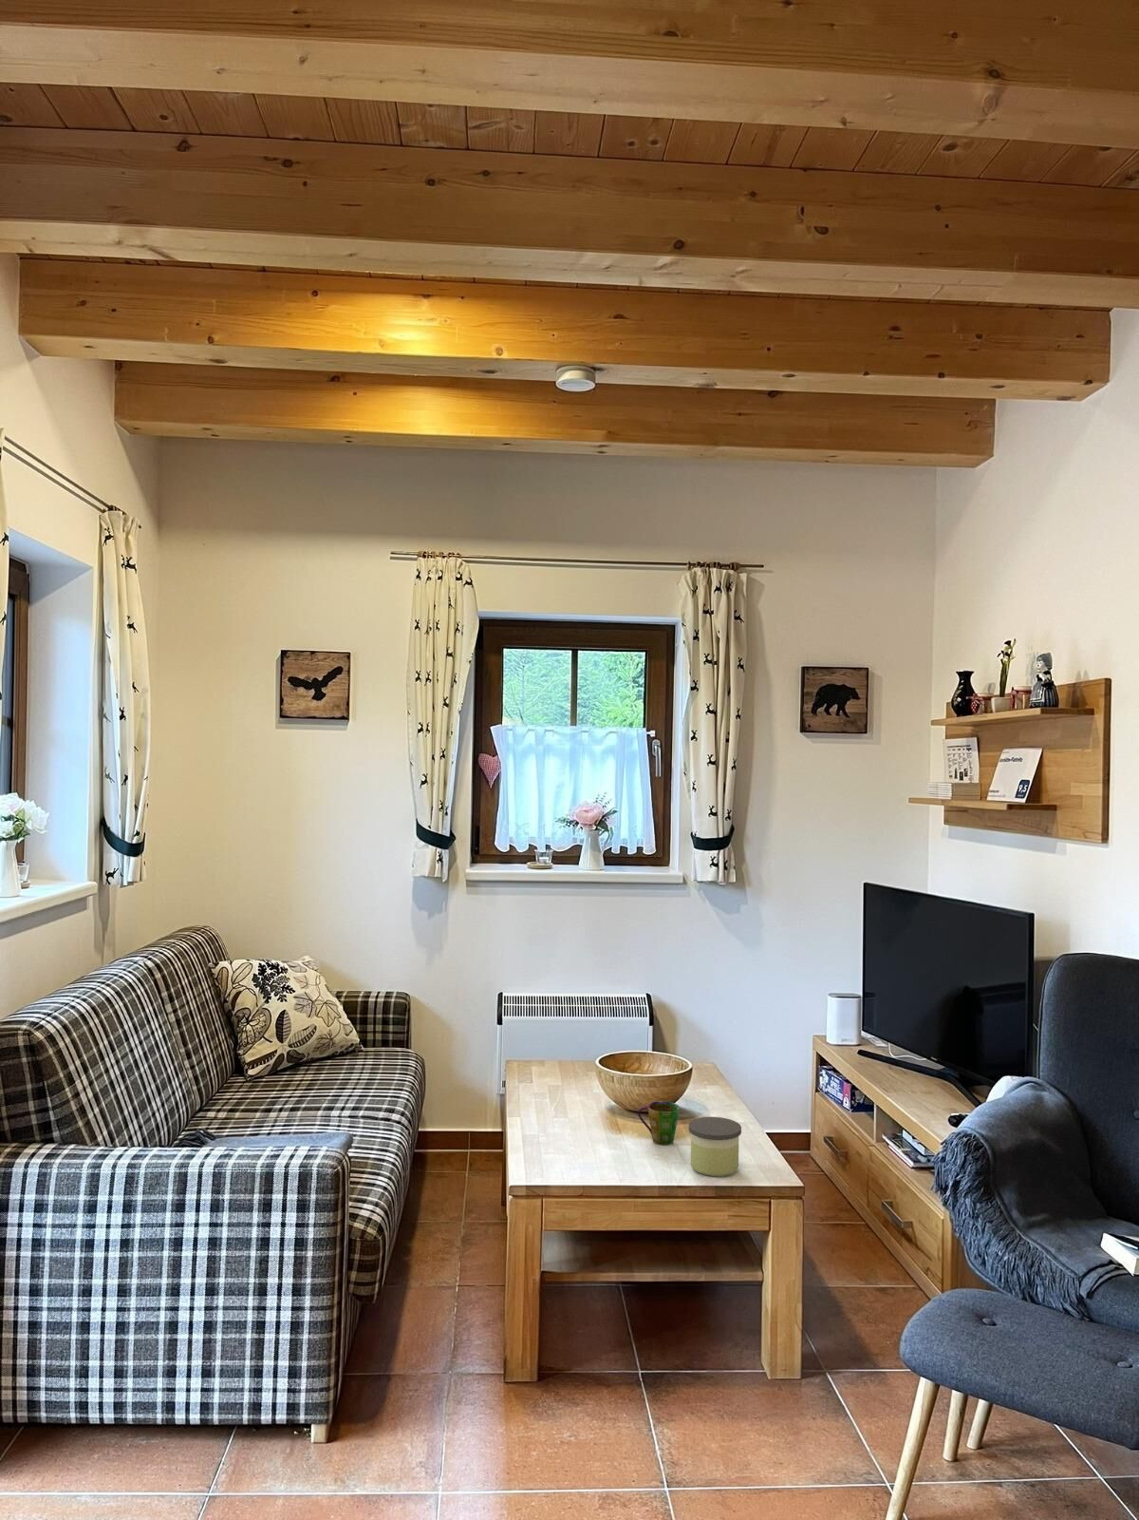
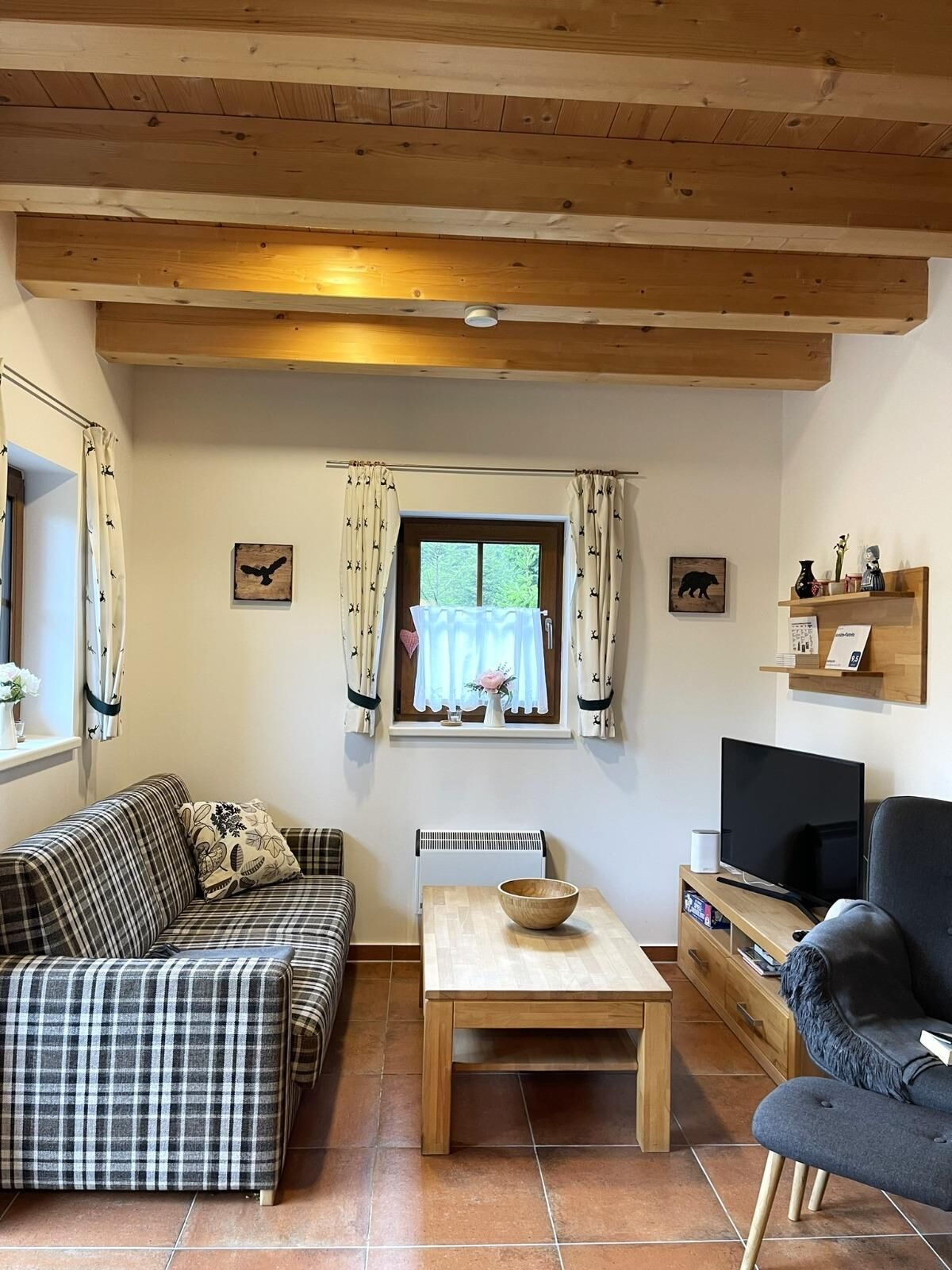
- cup [636,1100,681,1145]
- candle [687,1117,742,1177]
